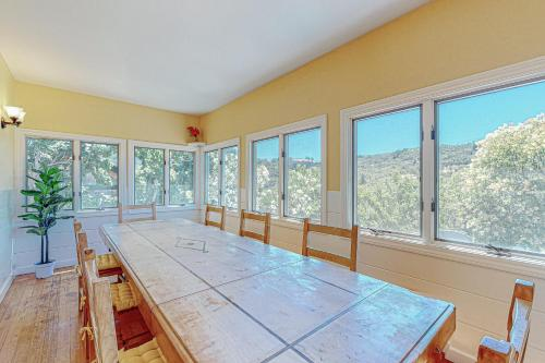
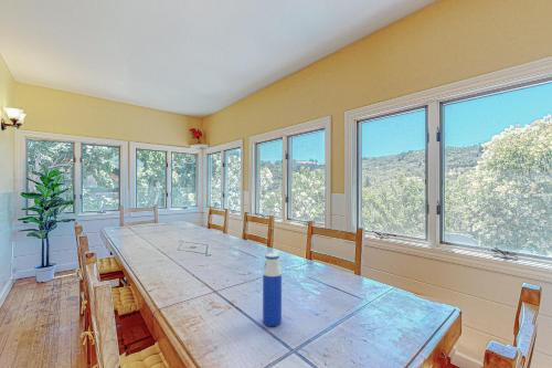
+ water bottle [262,252,283,327]
